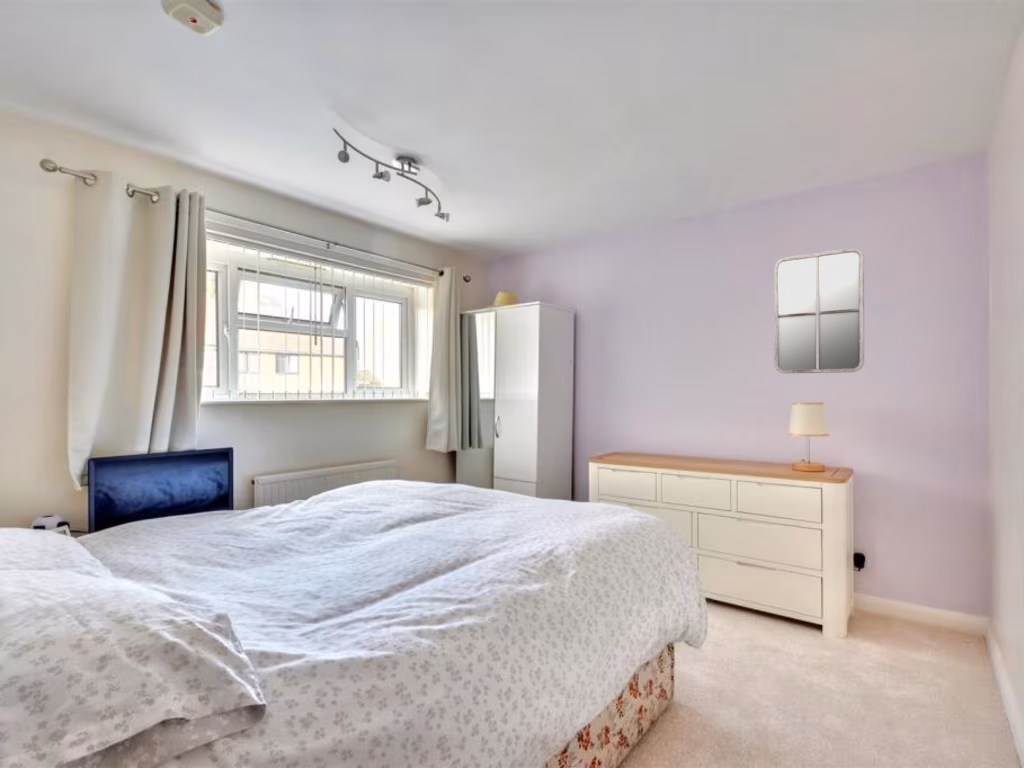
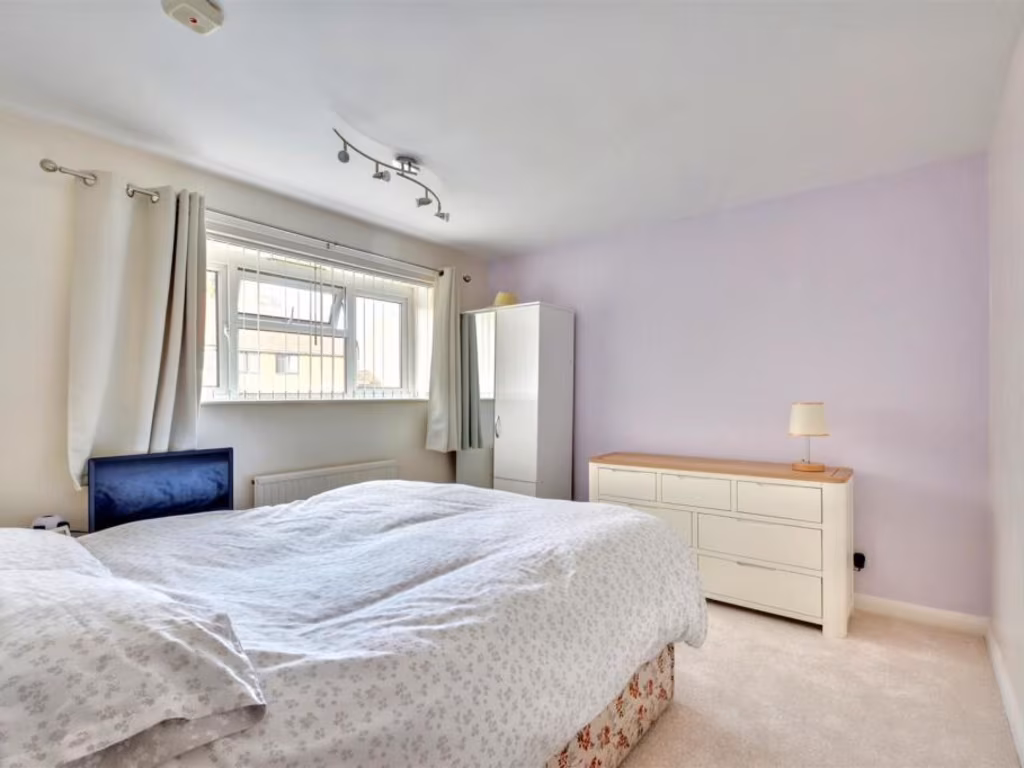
- home mirror [773,247,865,374]
